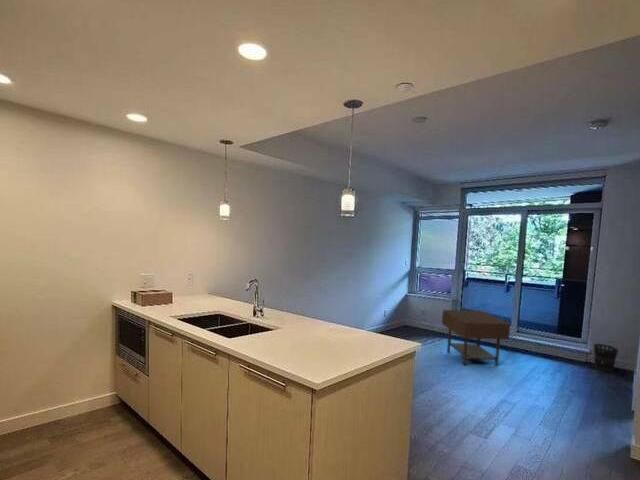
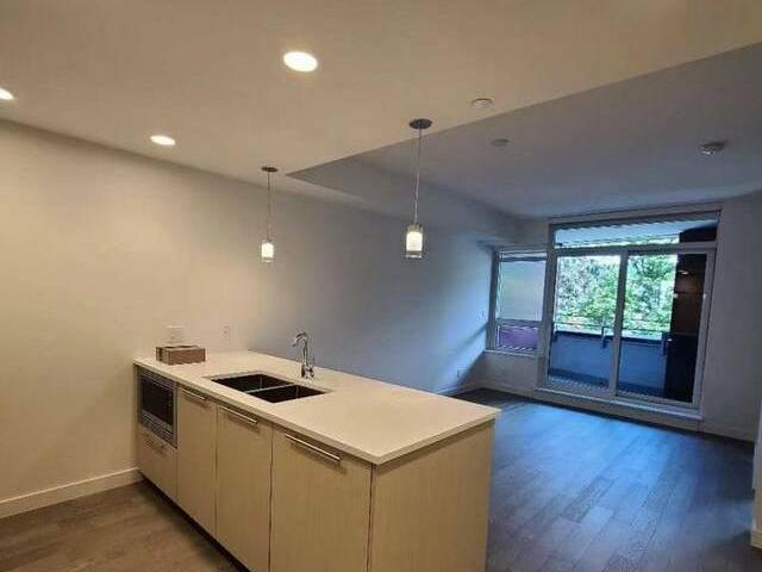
- side table [441,309,511,367]
- wastebasket [593,343,619,373]
